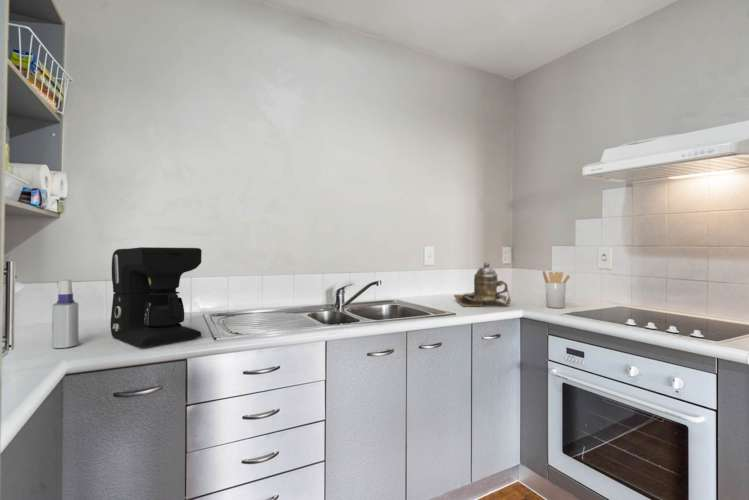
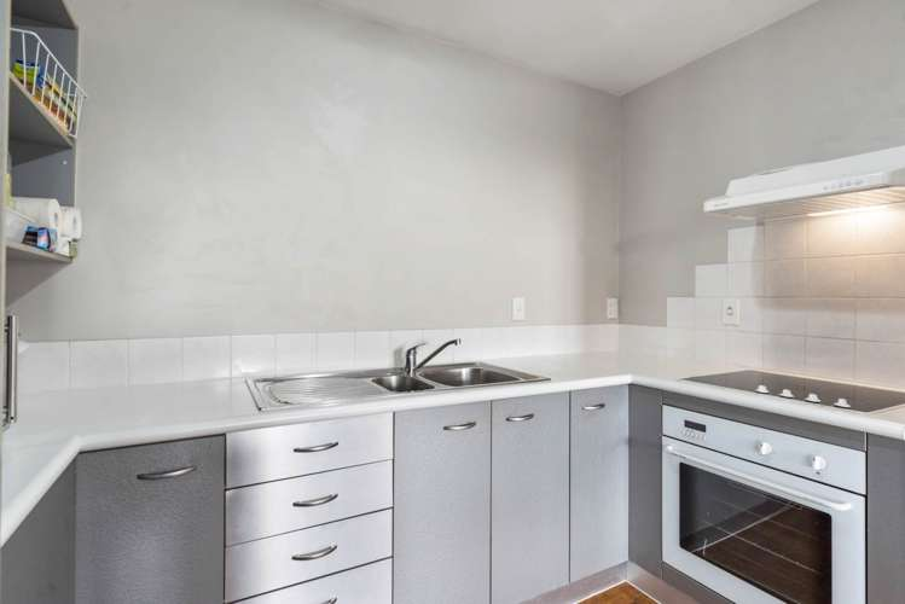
- spray bottle [51,279,80,349]
- teapot [453,262,512,307]
- utensil holder [542,270,571,309]
- coffee maker [110,246,203,348]
